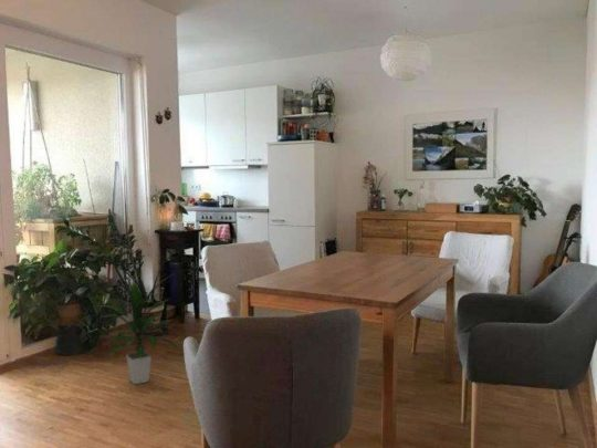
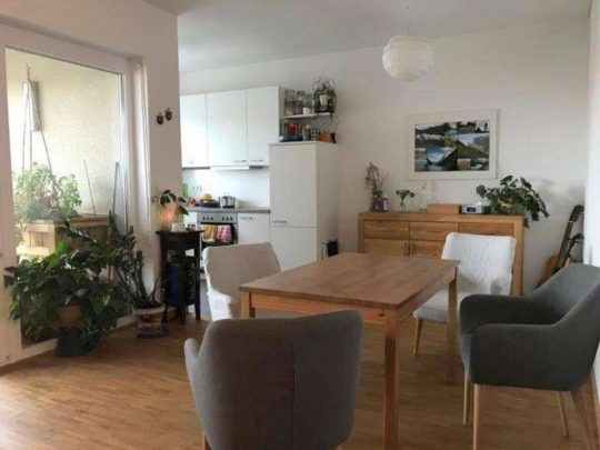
- indoor plant [100,280,181,386]
